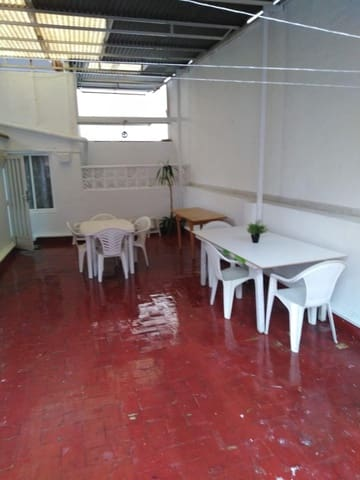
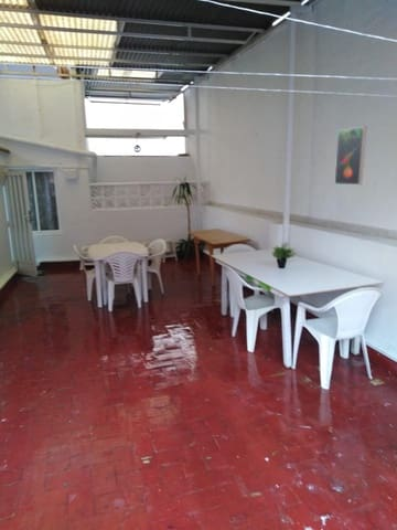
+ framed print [333,126,367,187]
